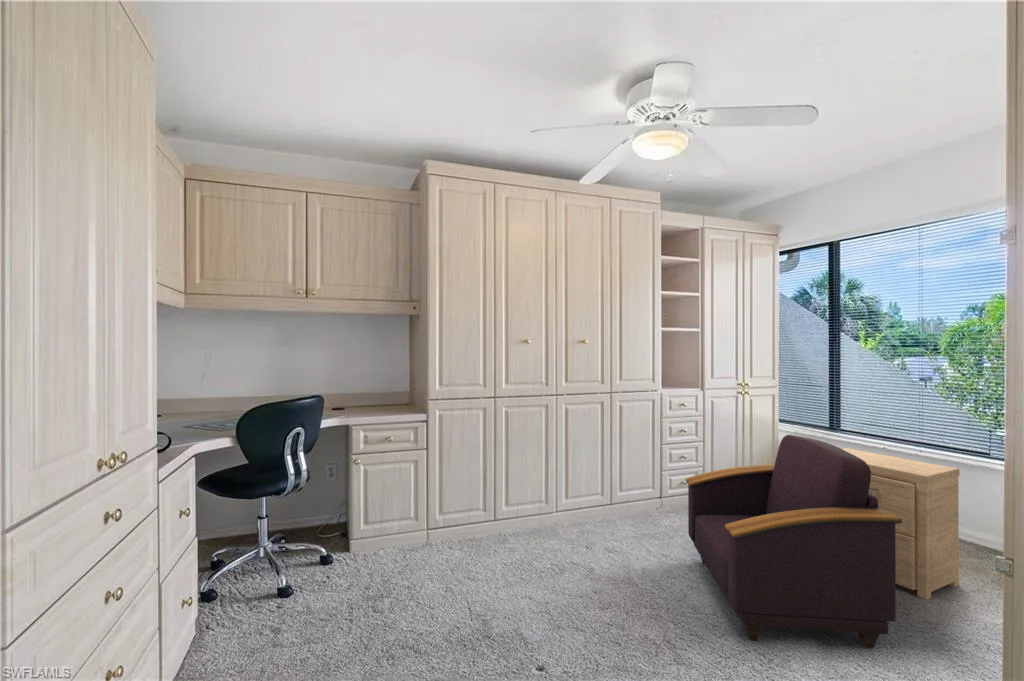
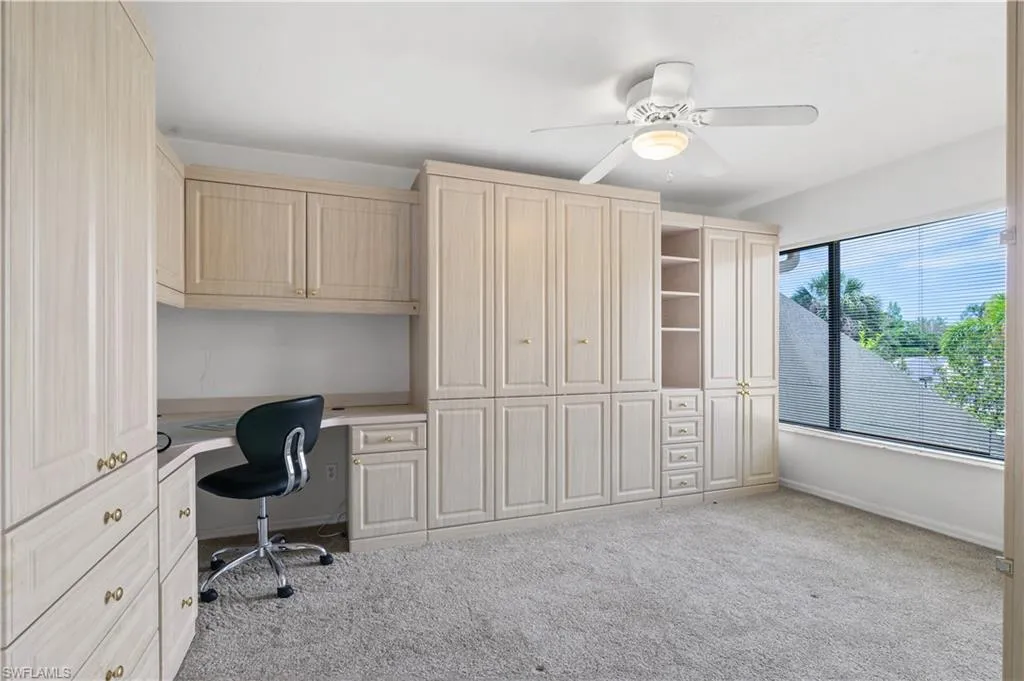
- side table [842,447,961,600]
- armchair [684,434,902,649]
